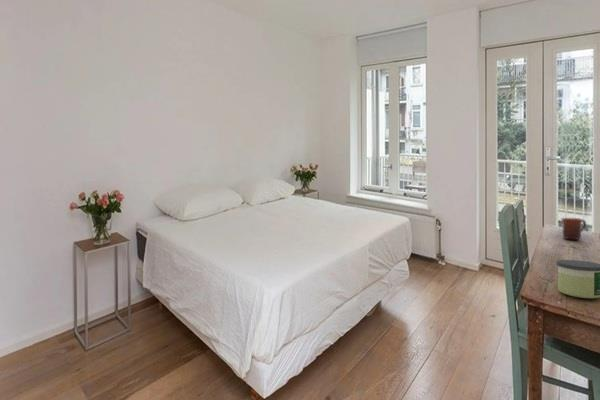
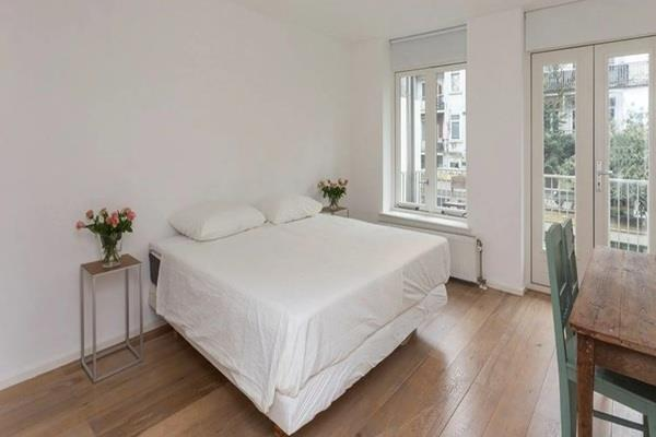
- candle [555,259,600,299]
- mug [560,217,587,241]
